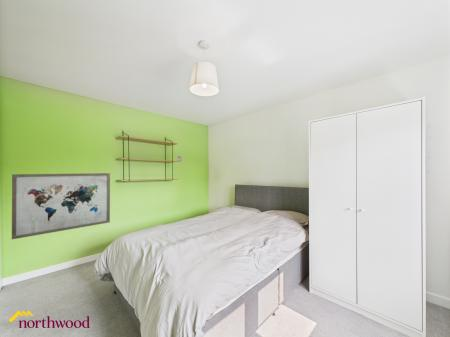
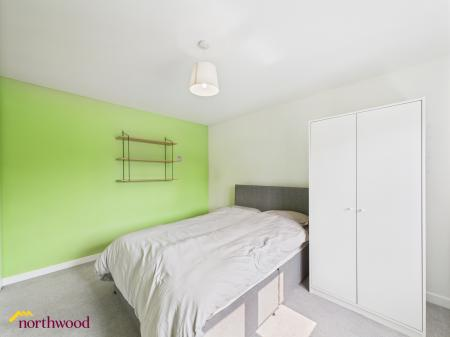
- wall art [11,172,111,240]
